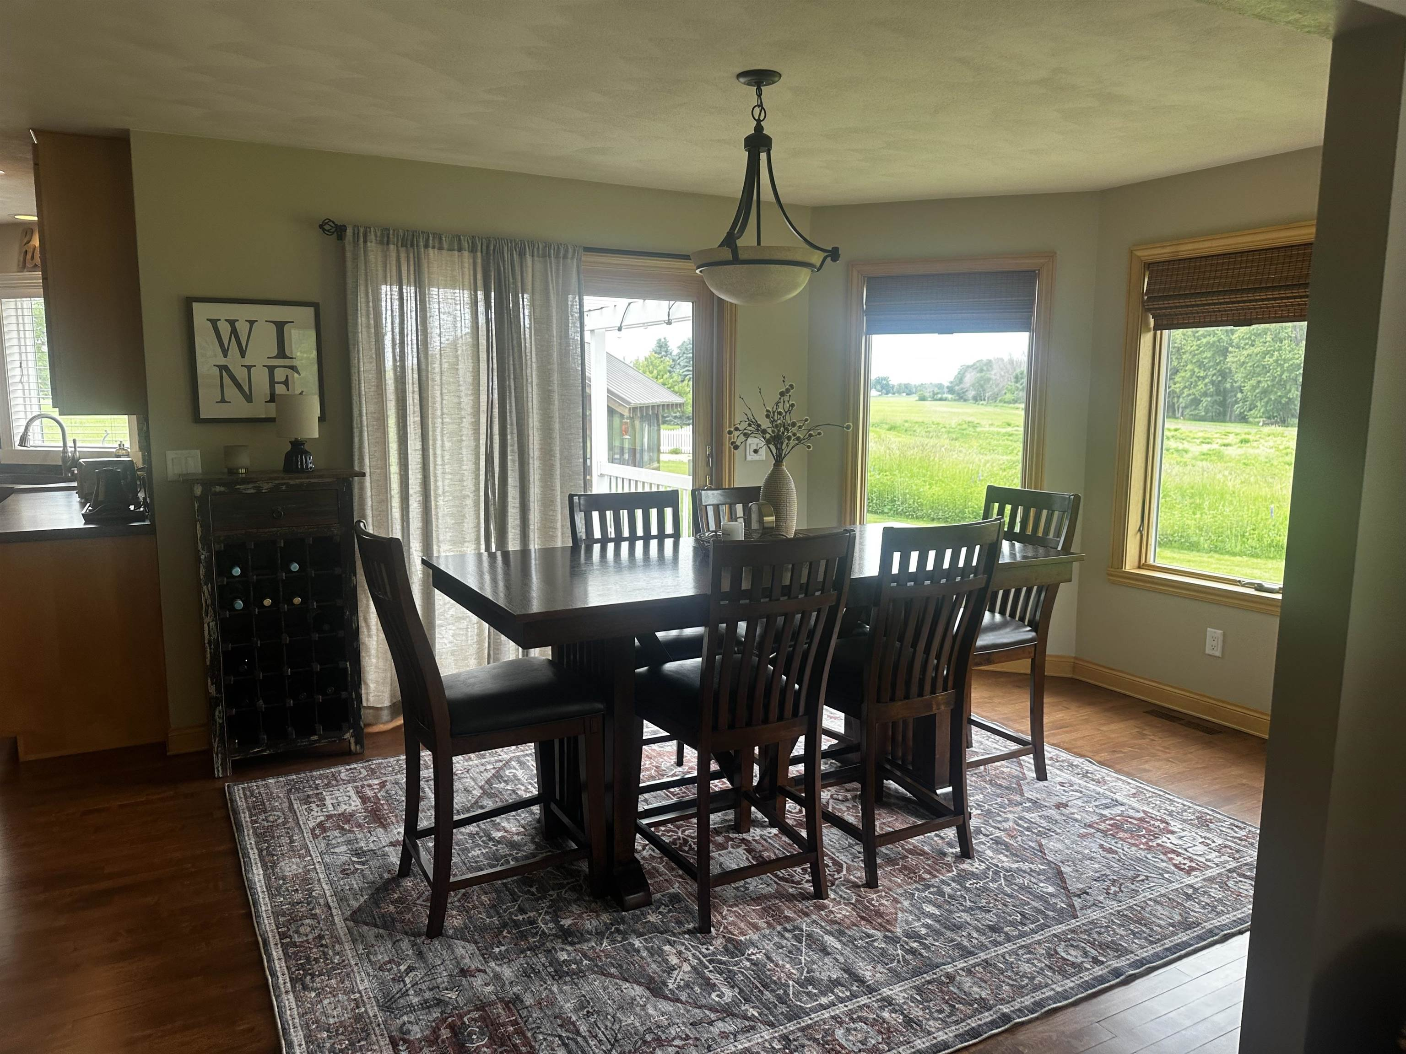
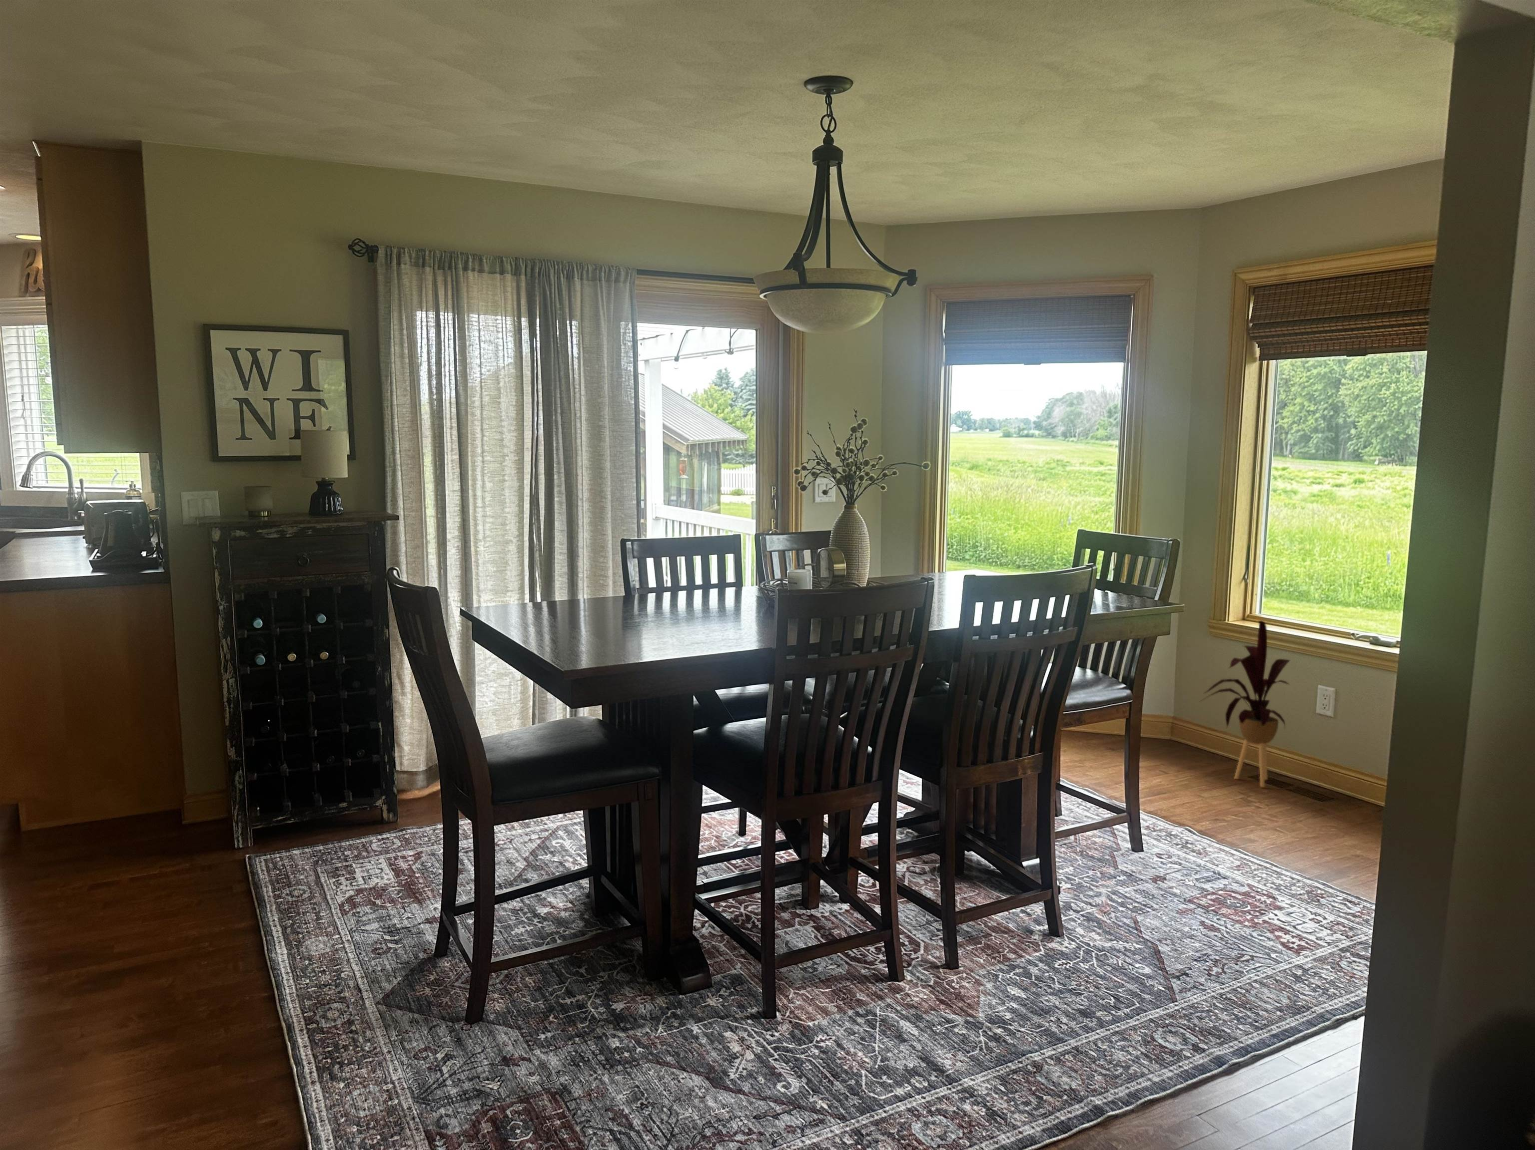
+ house plant [1199,620,1292,788]
